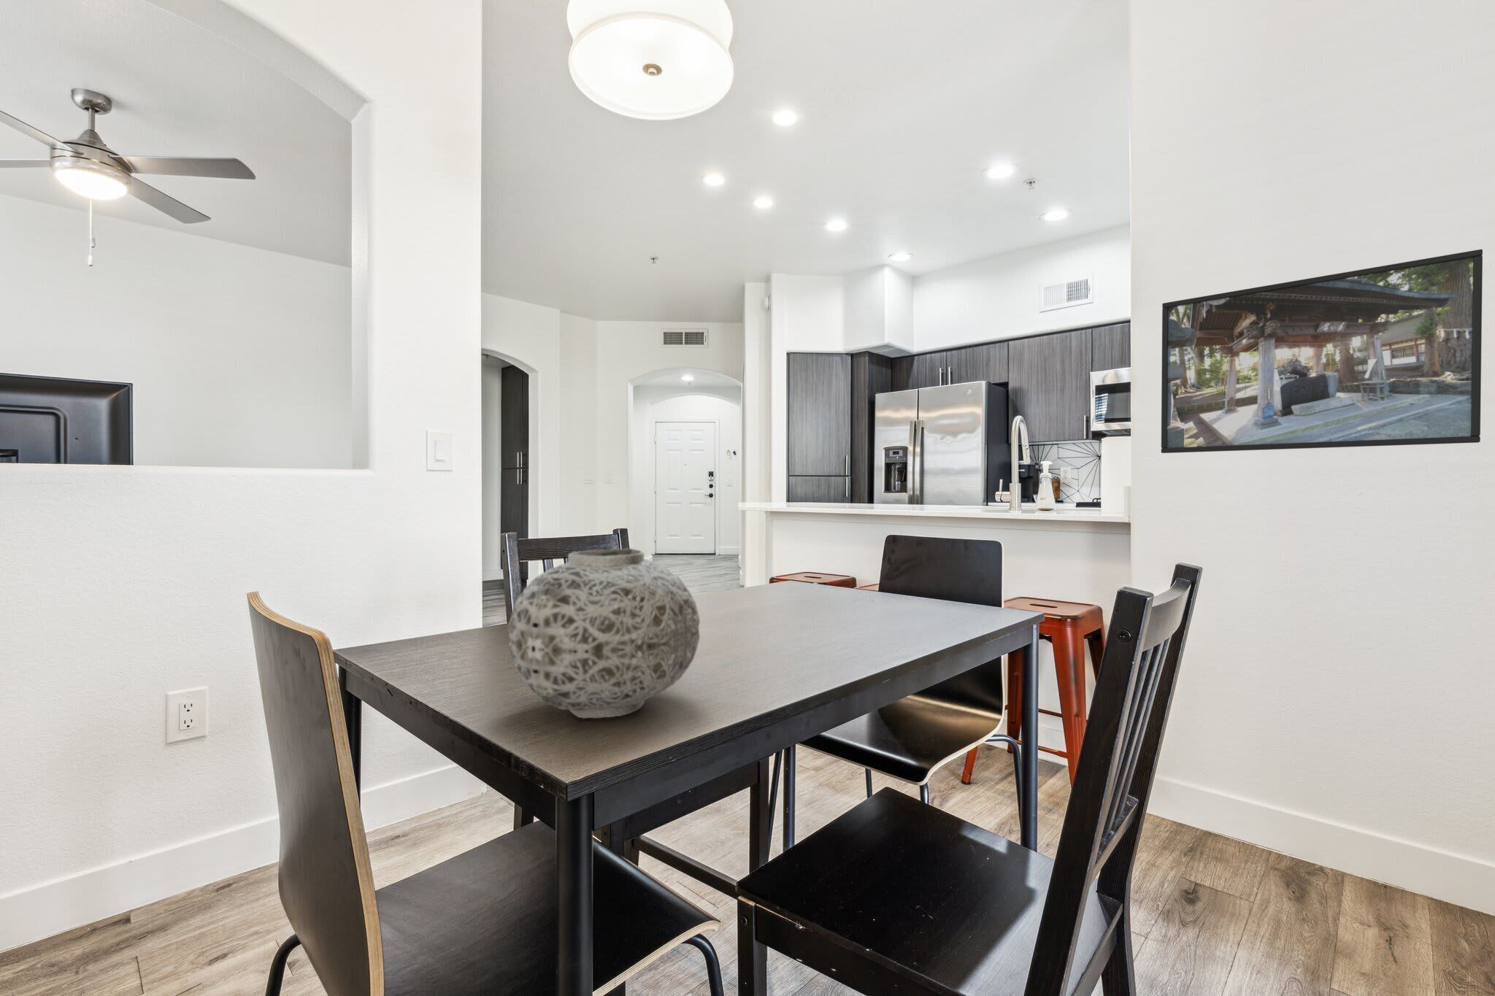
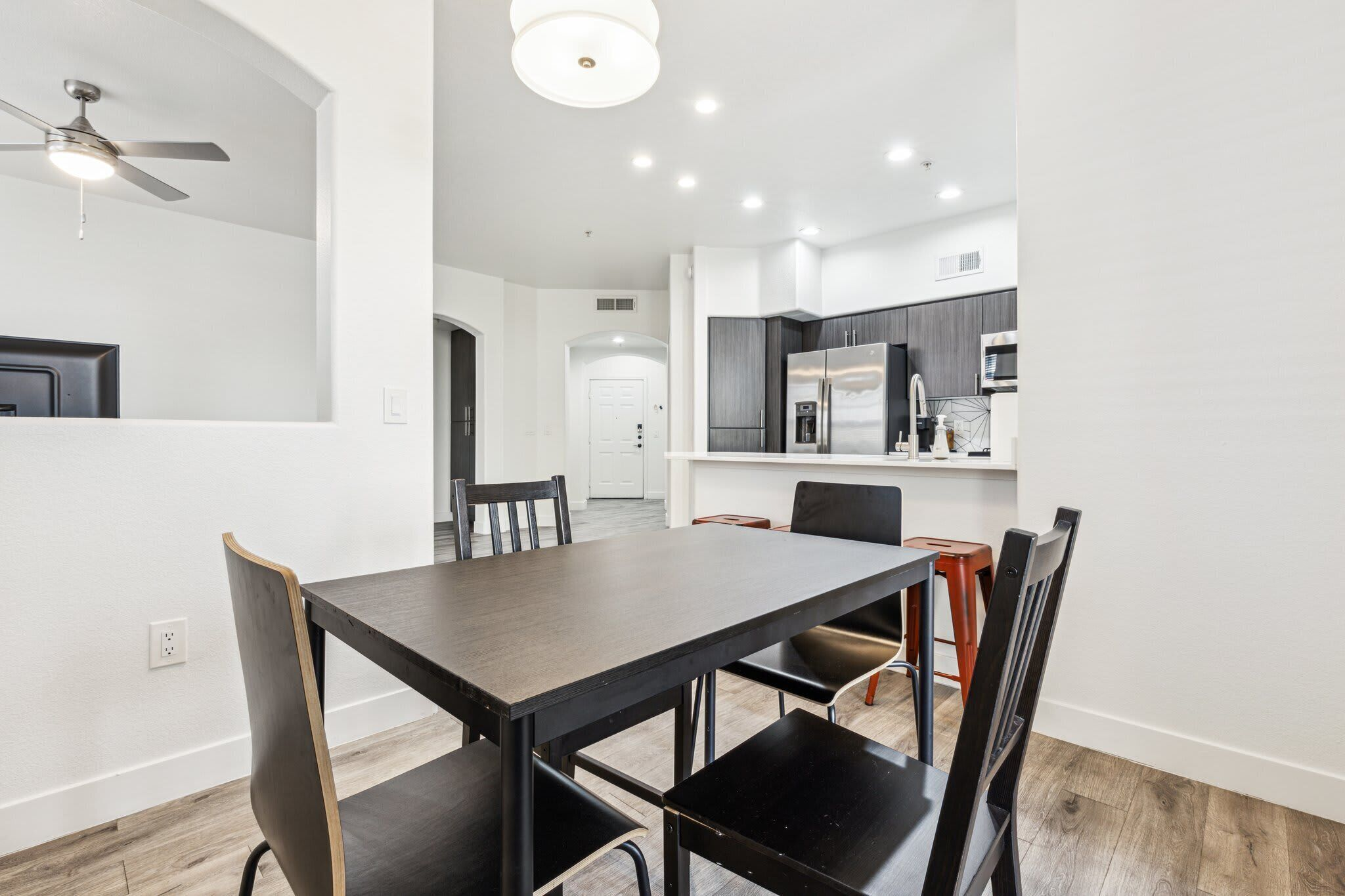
- vase [507,548,700,719]
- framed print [1160,249,1483,454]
